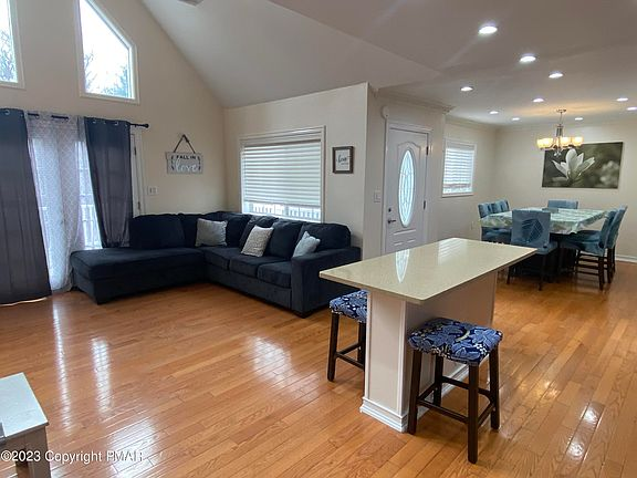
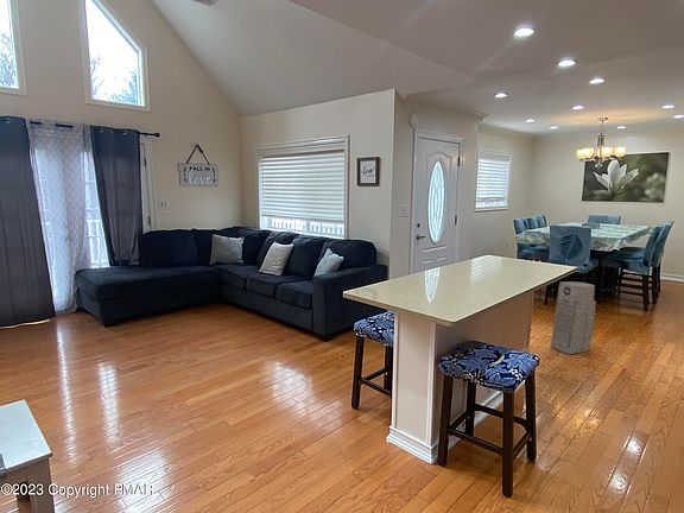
+ air purifier [550,280,597,355]
